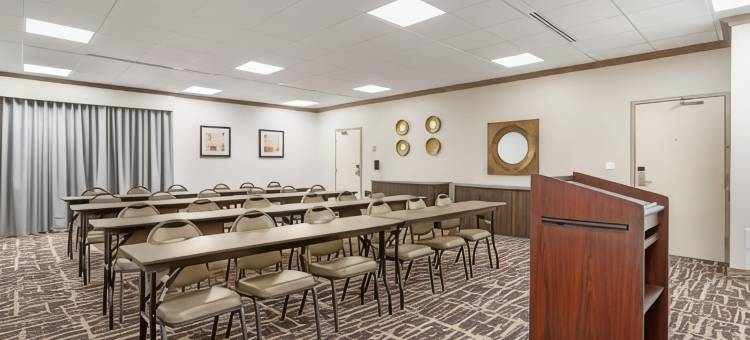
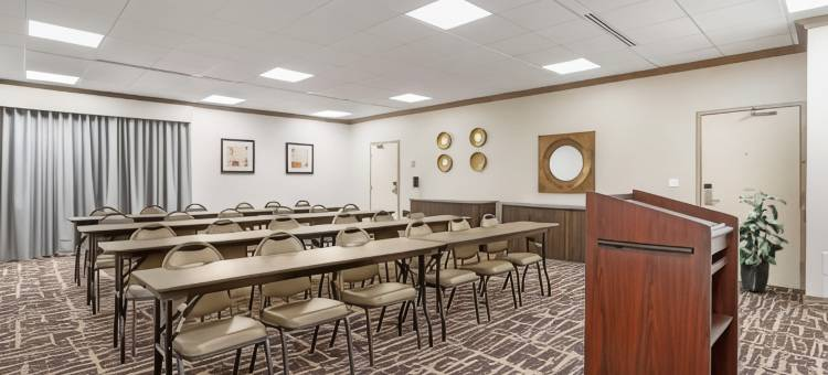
+ indoor plant [737,186,789,293]
